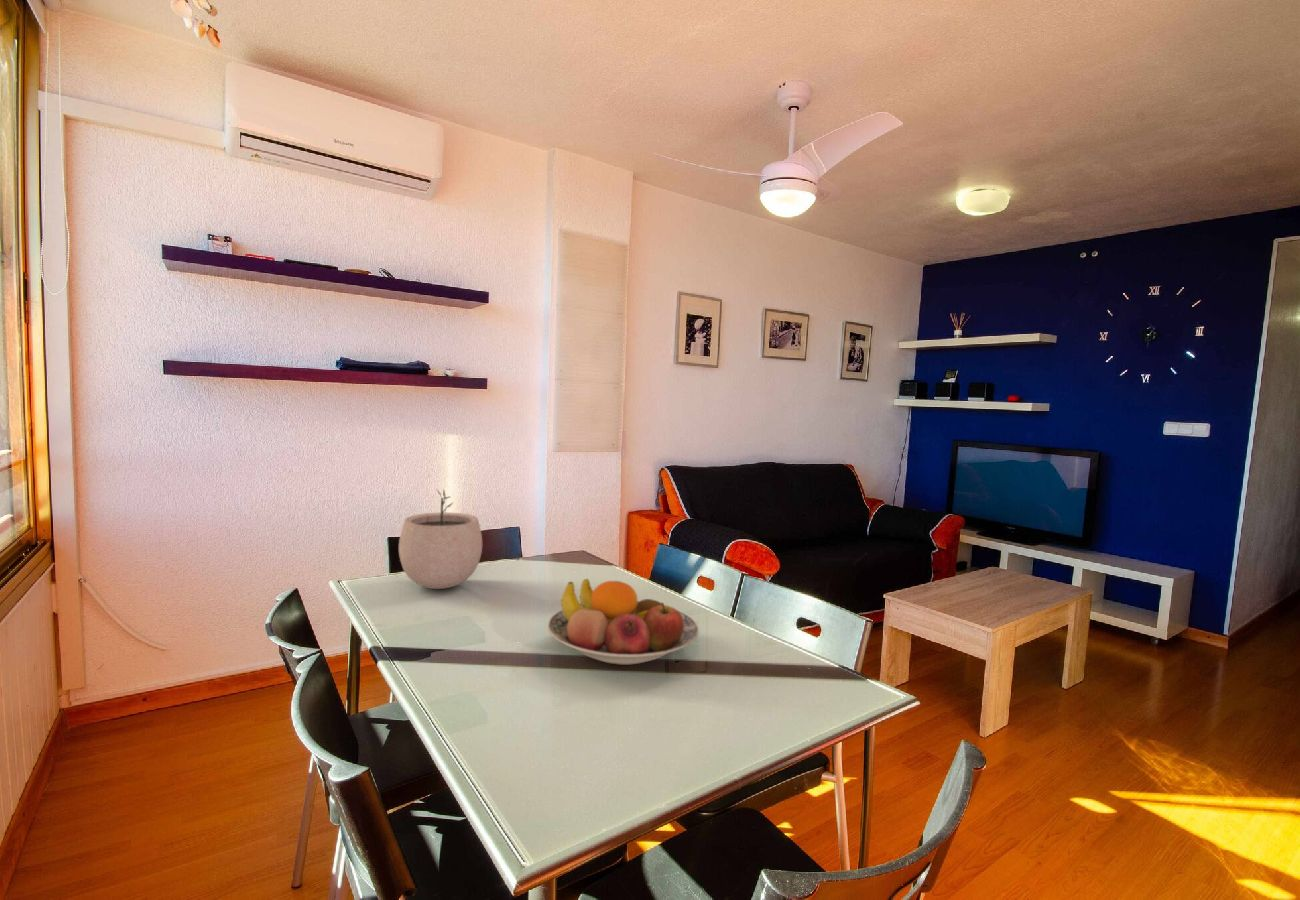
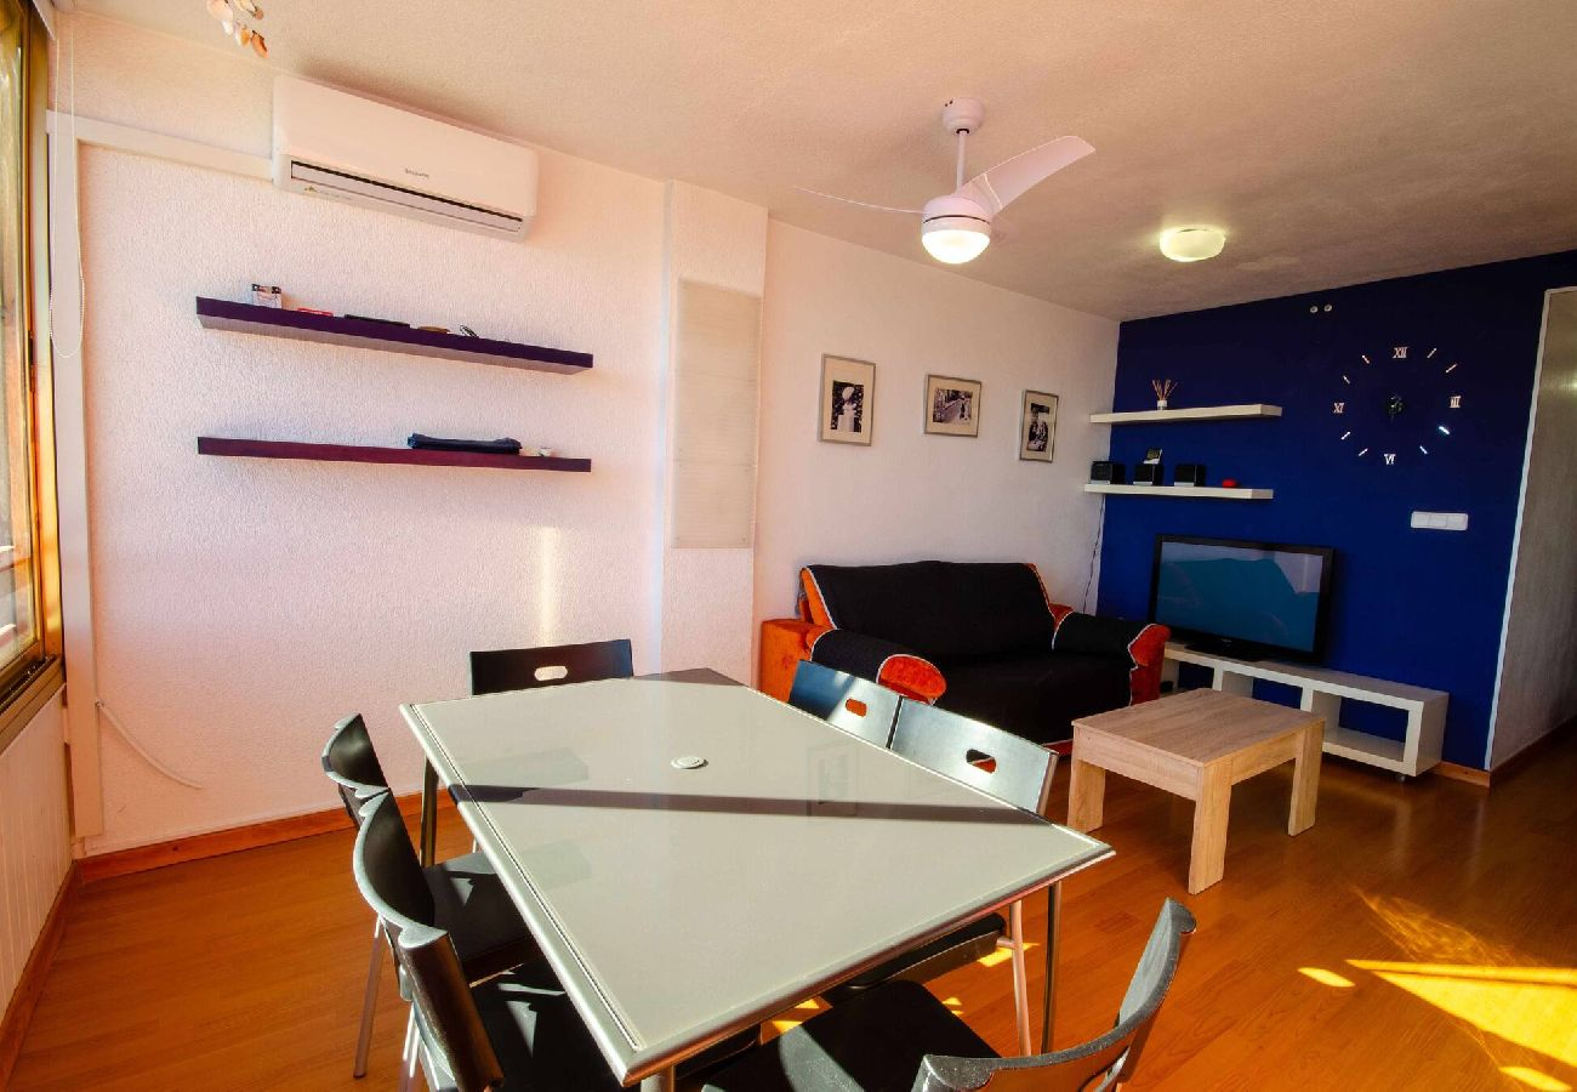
- plant pot [398,488,483,590]
- fruit bowl [547,578,700,666]
